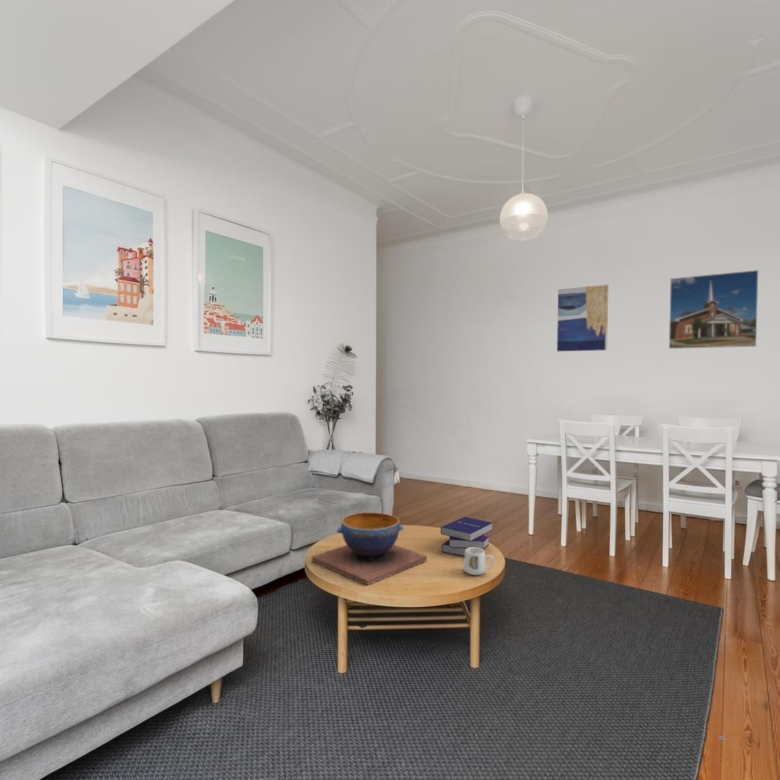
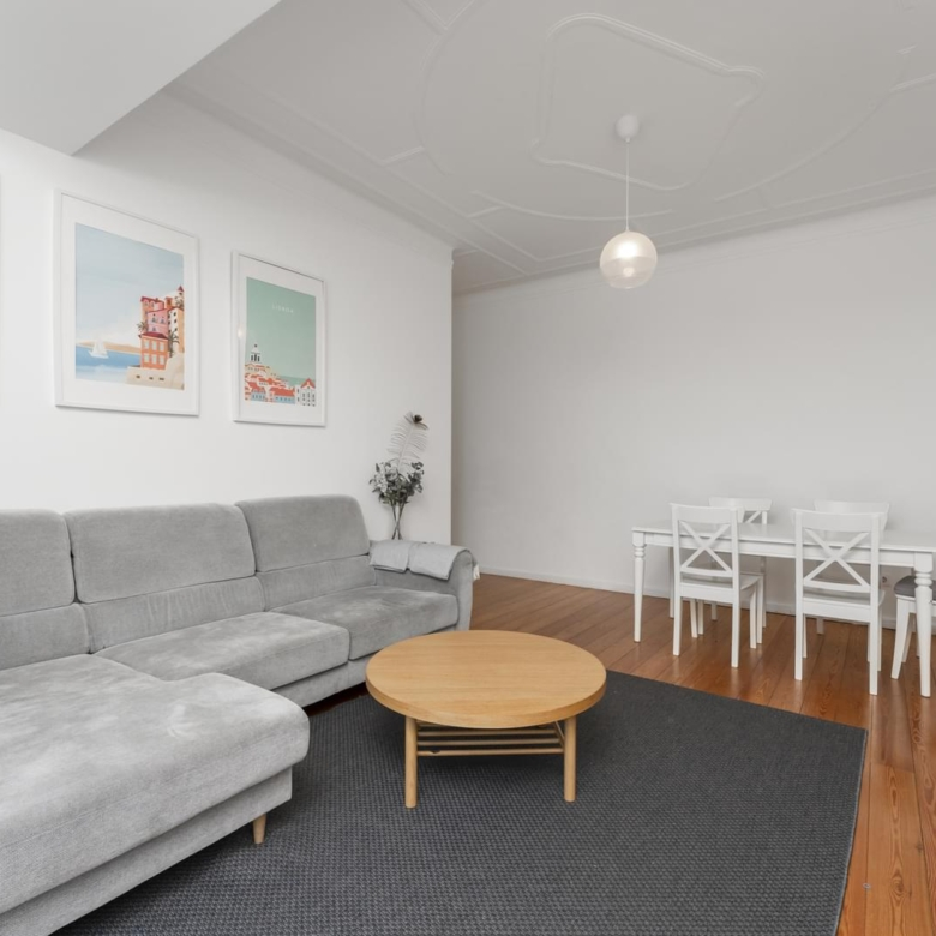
- mug [462,548,495,576]
- wall art [556,284,609,352]
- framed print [668,269,759,350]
- book [440,516,493,557]
- decorative bowl [311,511,428,586]
